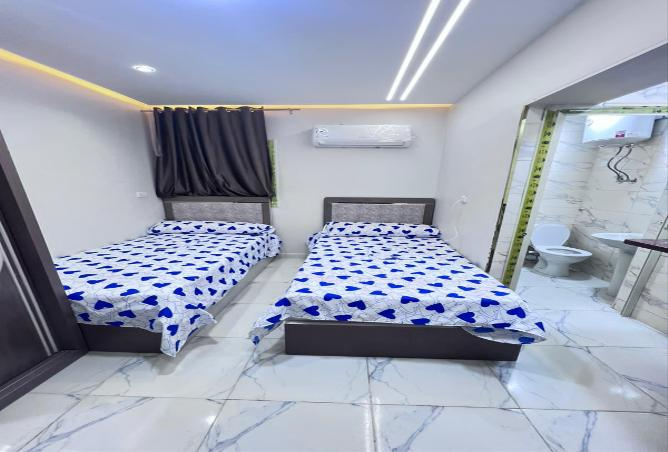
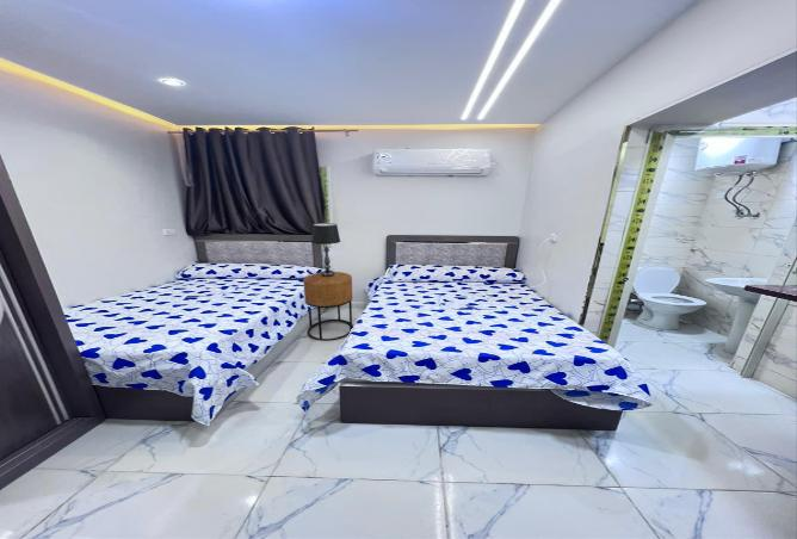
+ side table [302,271,354,342]
+ table lamp [310,222,341,277]
